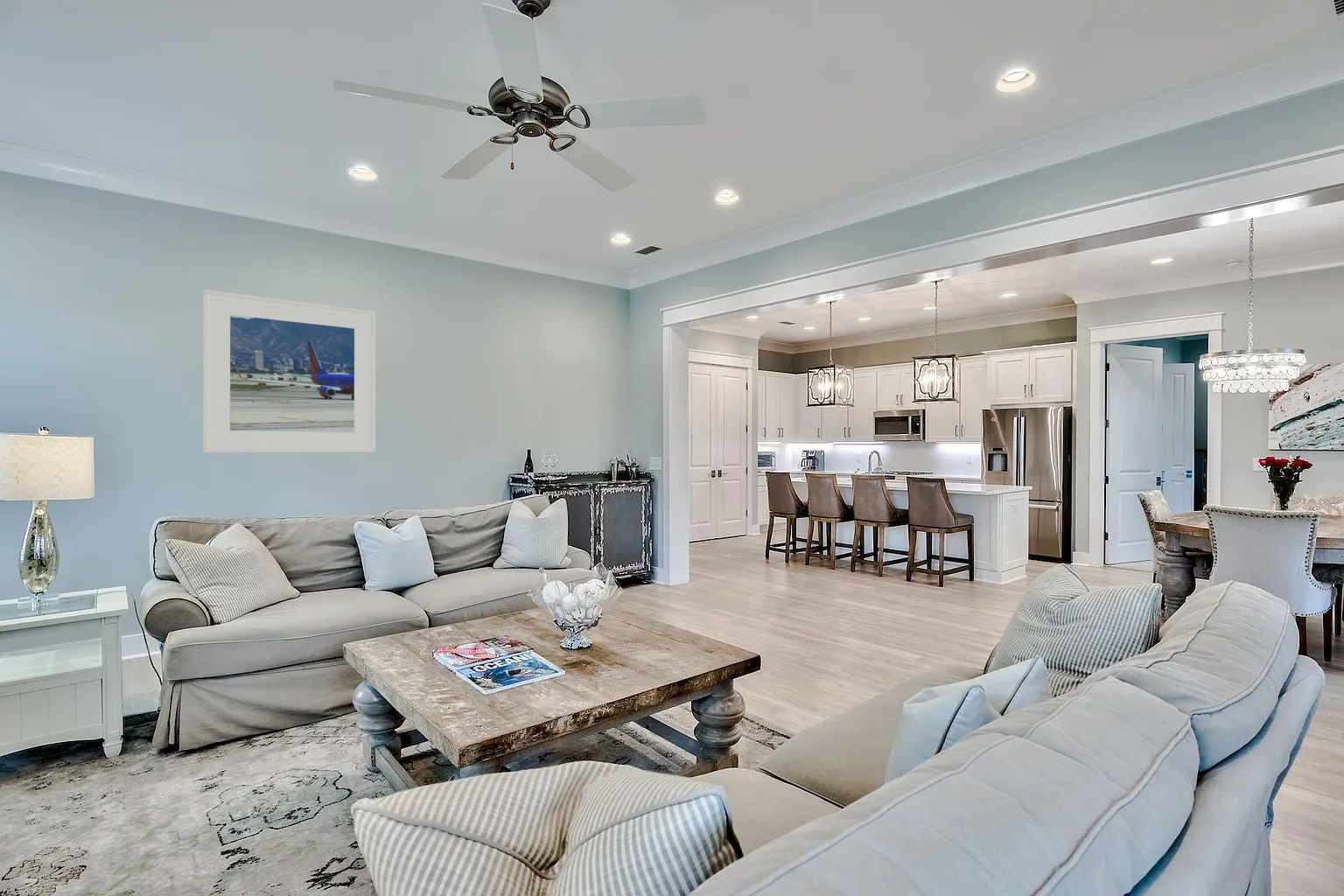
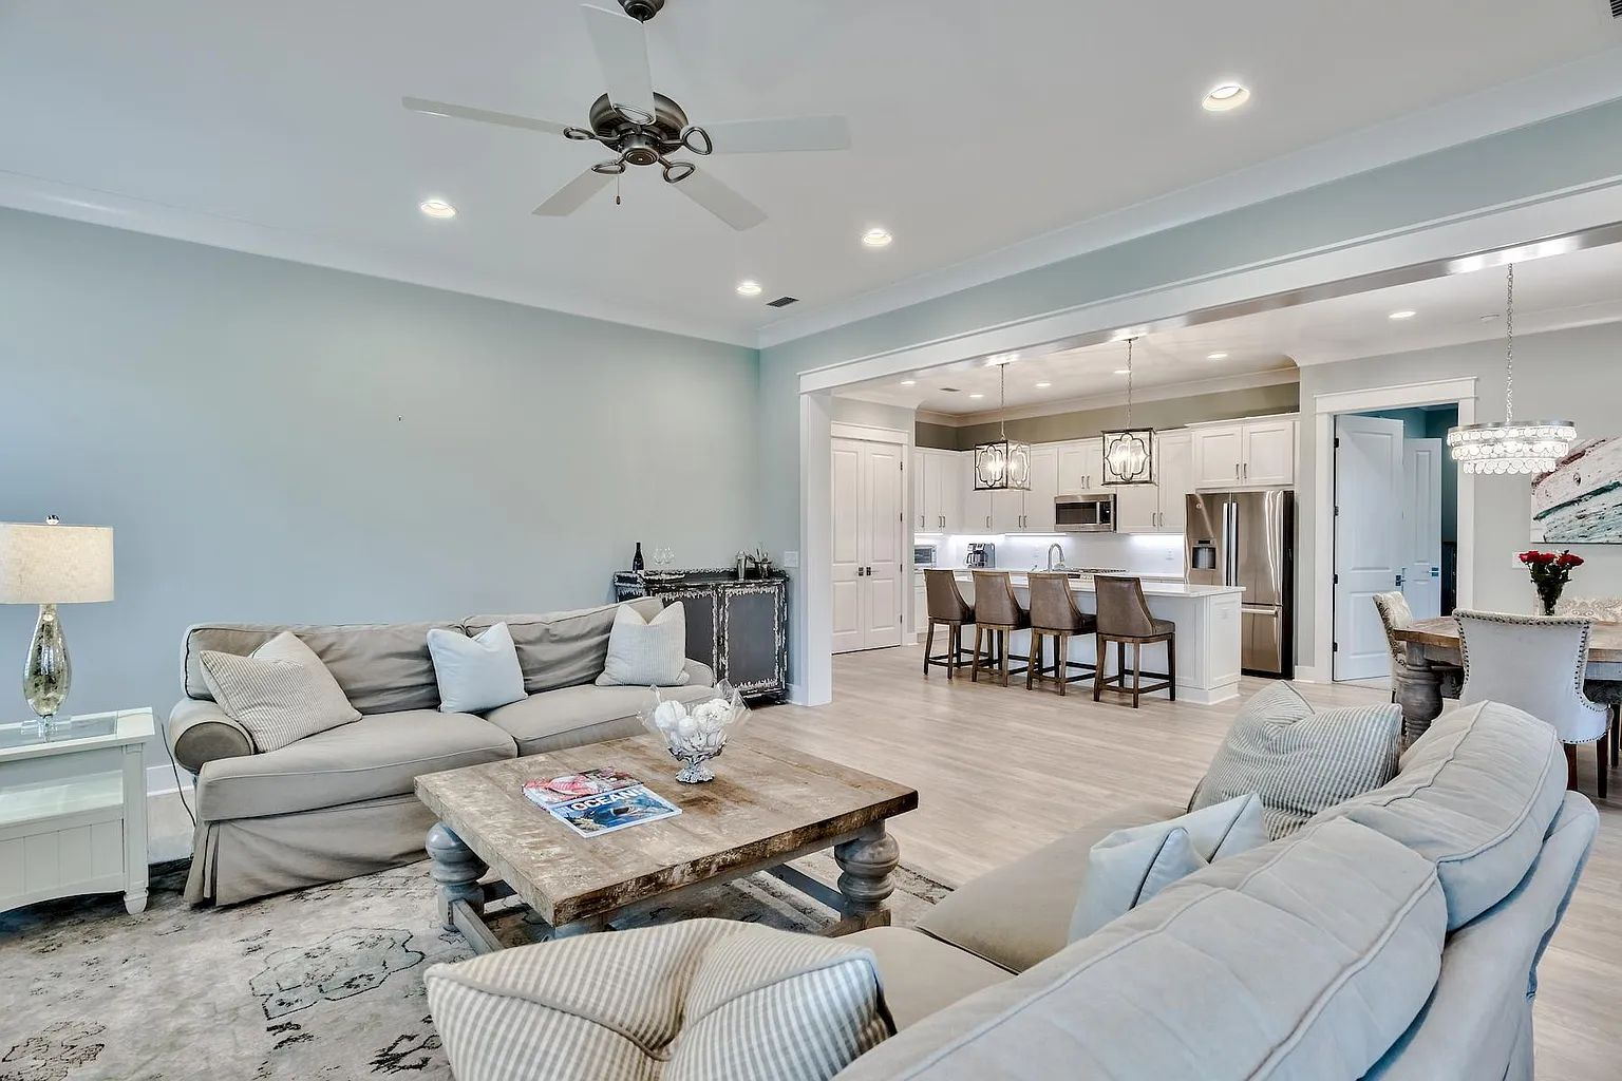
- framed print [202,289,376,453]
